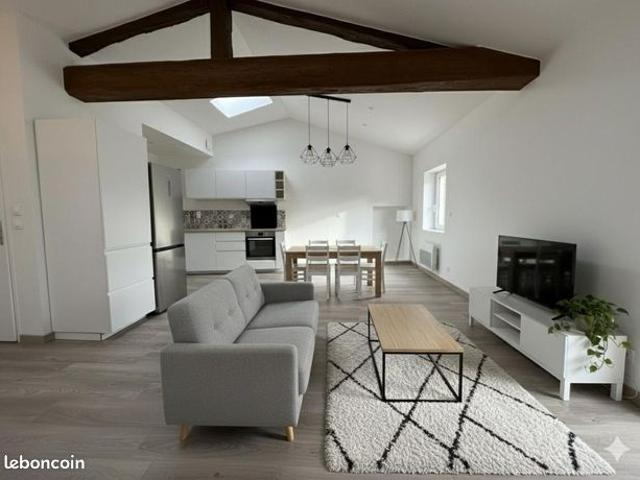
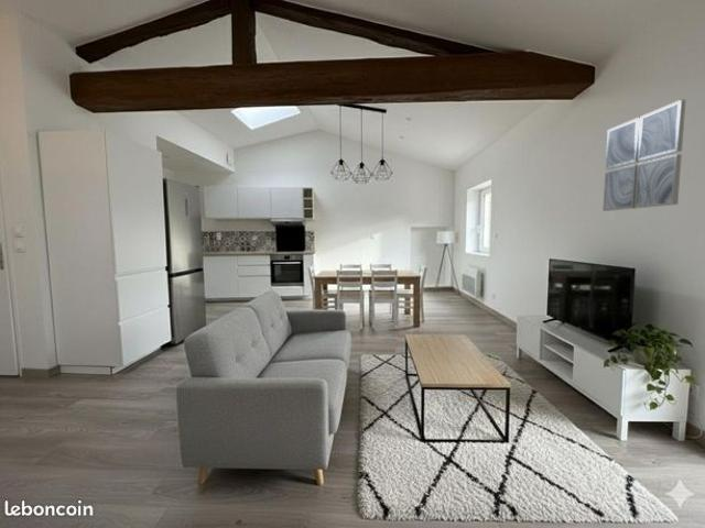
+ wall art [601,99,686,212]
